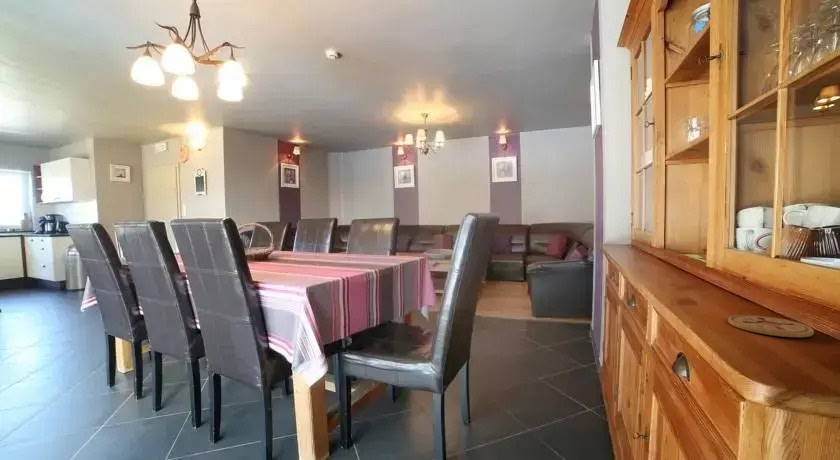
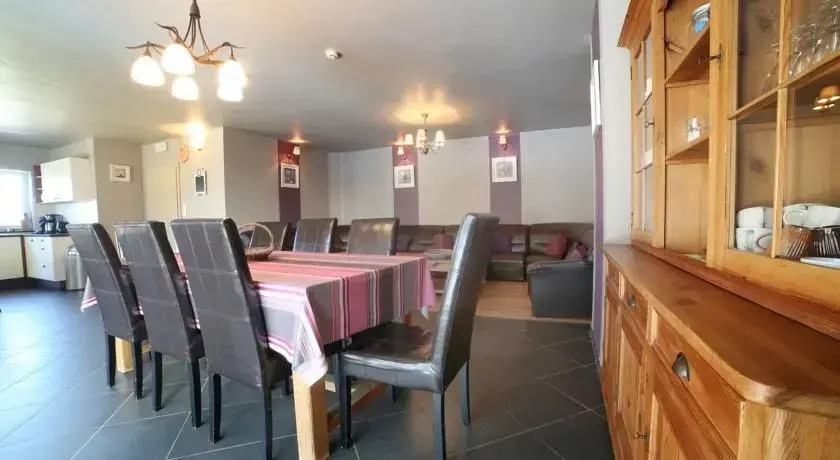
- coaster [727,314,815,338]
